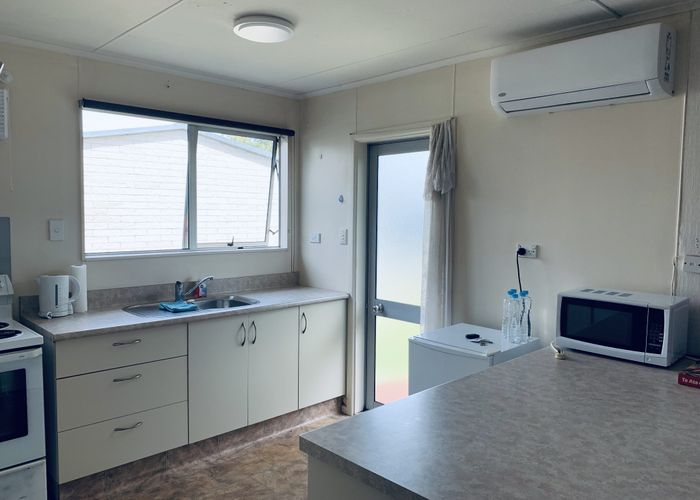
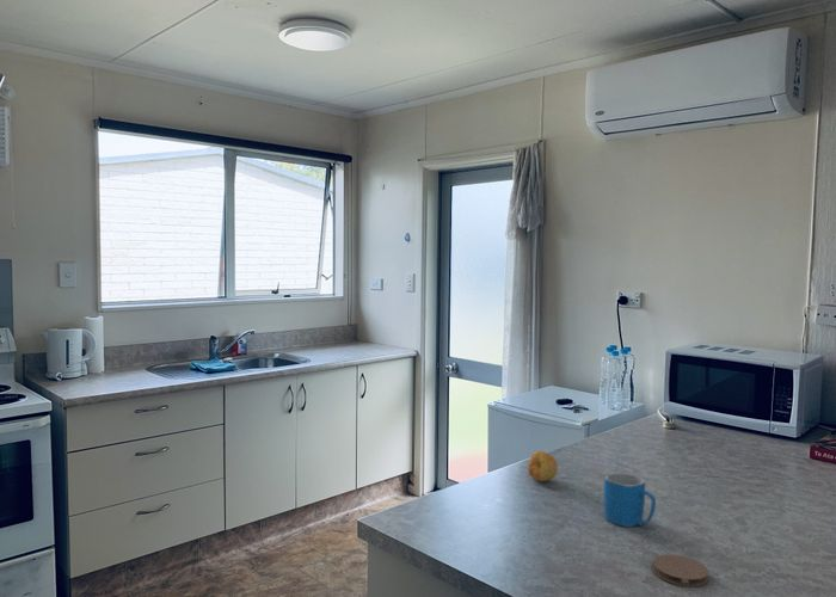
+ fruit [527,449,559,482]
+ mug [603,472,657,528]
+ coaster [652,553,709,587]
